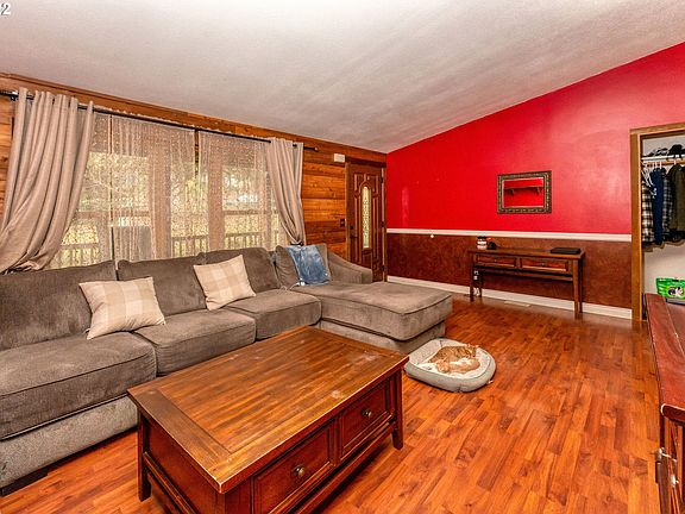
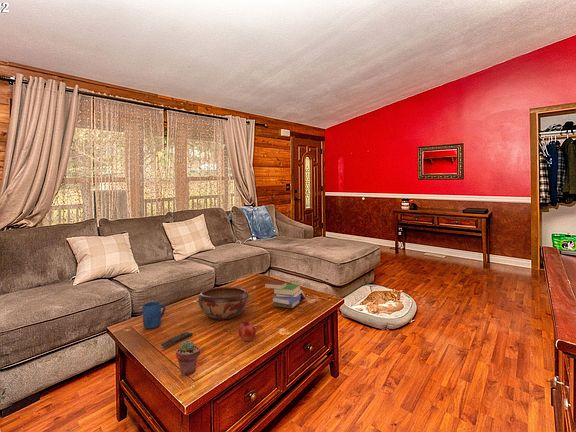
+ mug [142,301,166,330]
+ potted succulent [175,339,201,376]
+ remote control [159,331,194,349]
+ decorative bowl [197,286,250,321]
+ fruit [238,319,257,342]
+ book [264,280,306,309]
